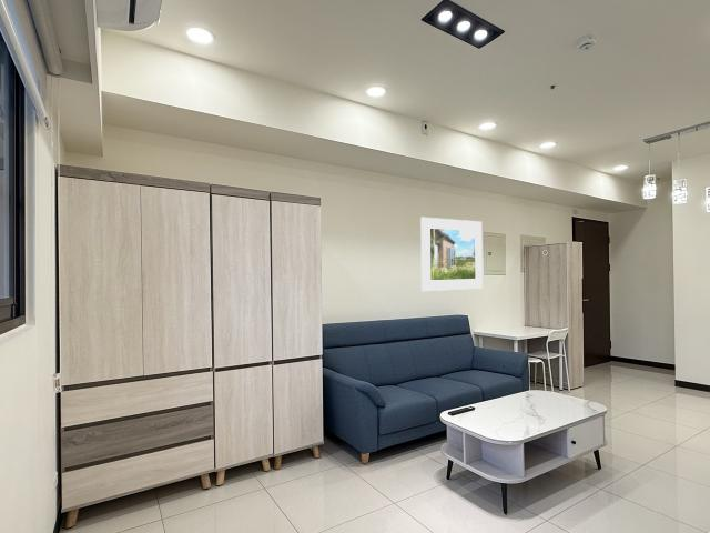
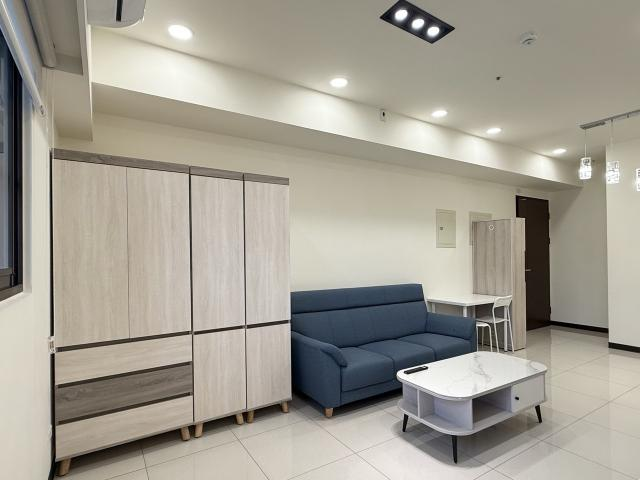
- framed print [419,217,484,292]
